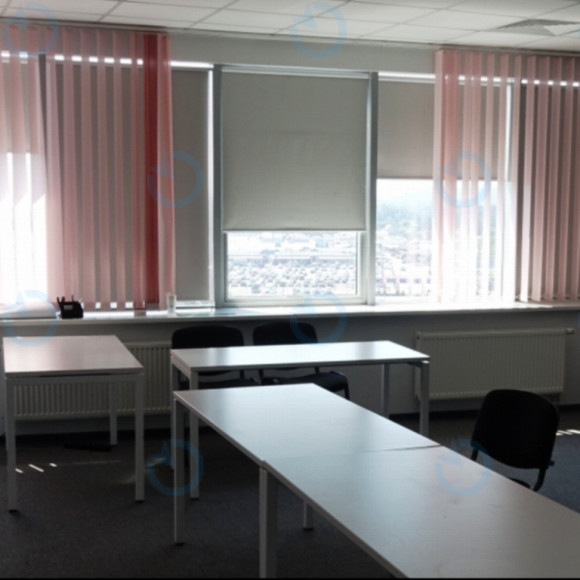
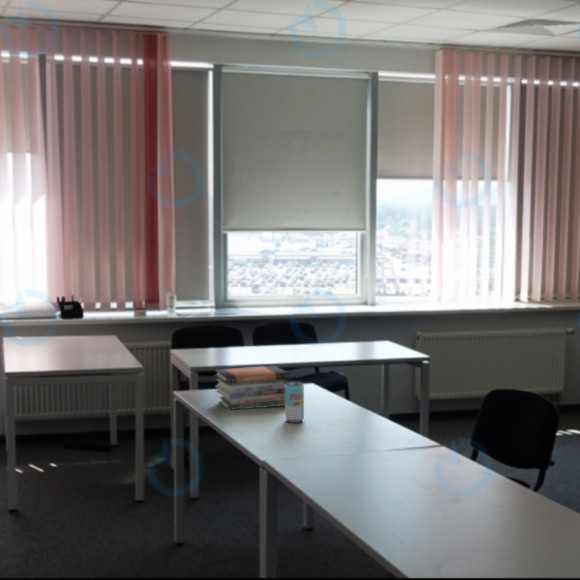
+ beverage can [284,380,305,424]
+ book stack [214,365,289,411]
